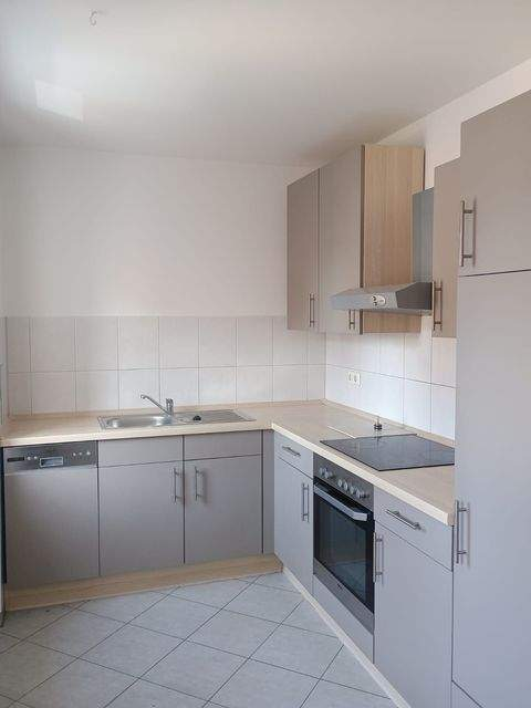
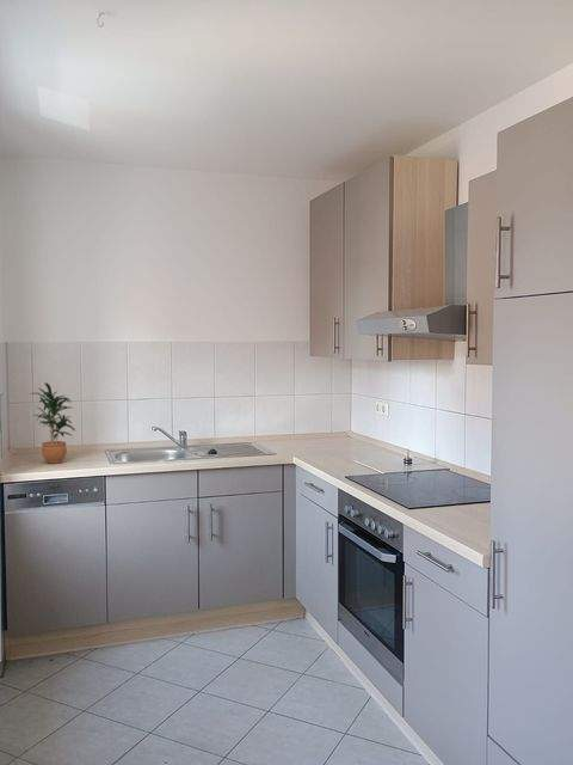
+ potted plant [29,381,76,465]
